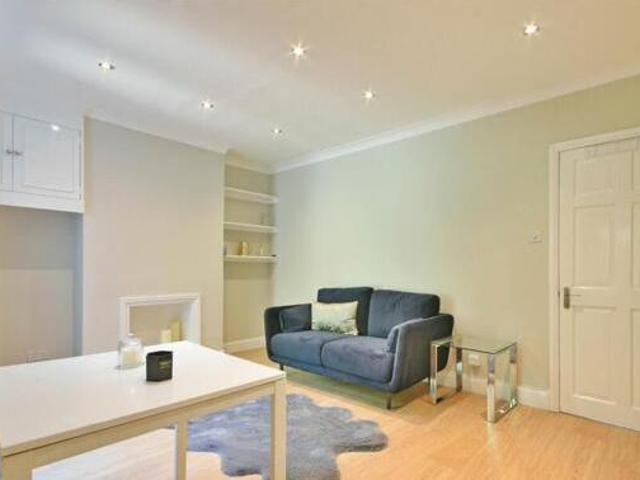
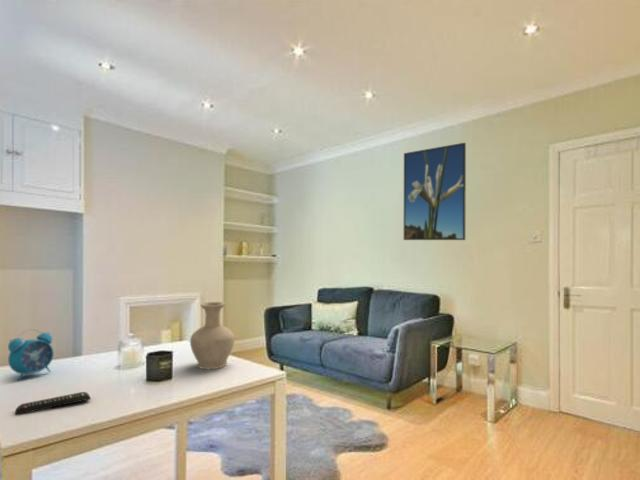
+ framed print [403,142,467,241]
+ alarm clock [7,328,55,381]
+ vase [189,301,235,370]
+ remote control [14,391,92,416]
